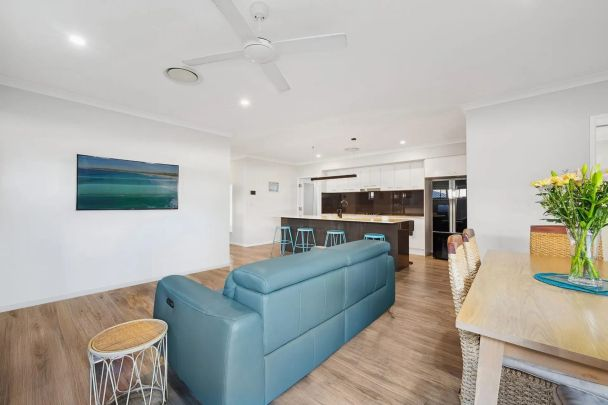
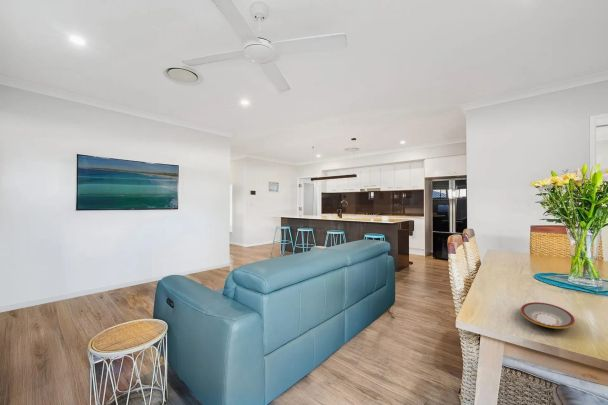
+ plate [520,301,576,330]
